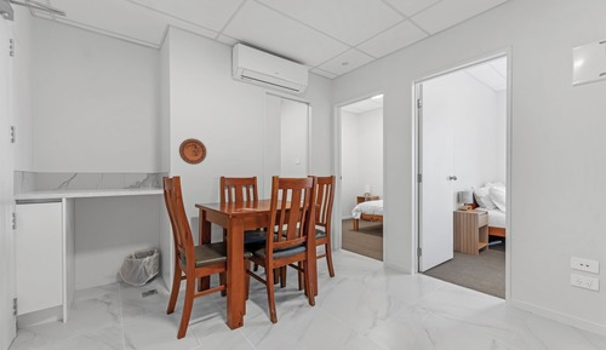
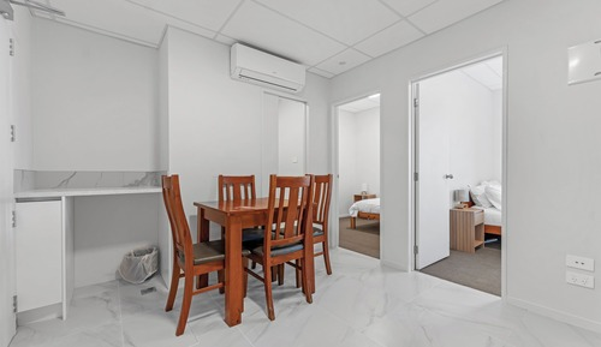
- decorative plate [178,138,207,166]
